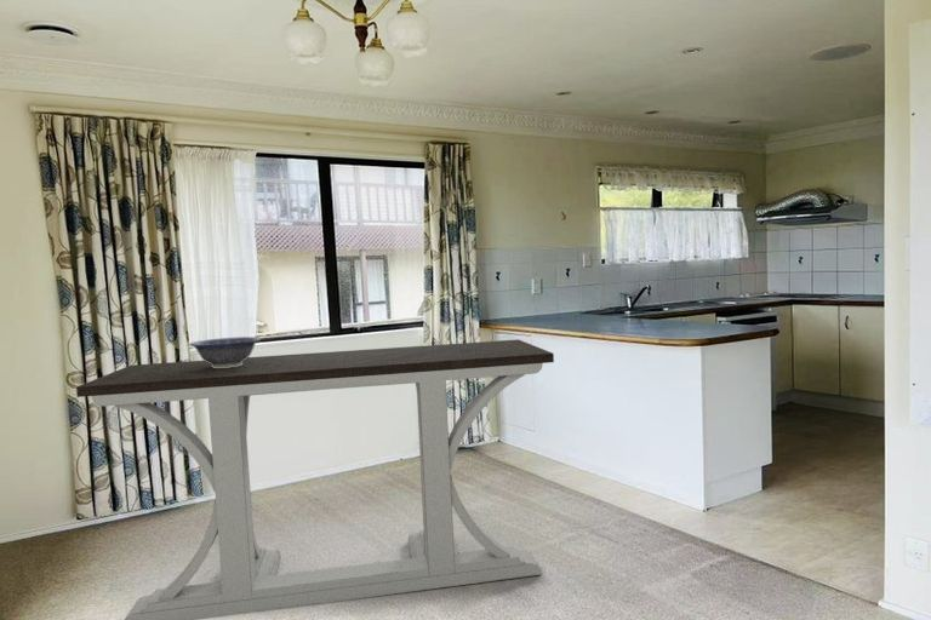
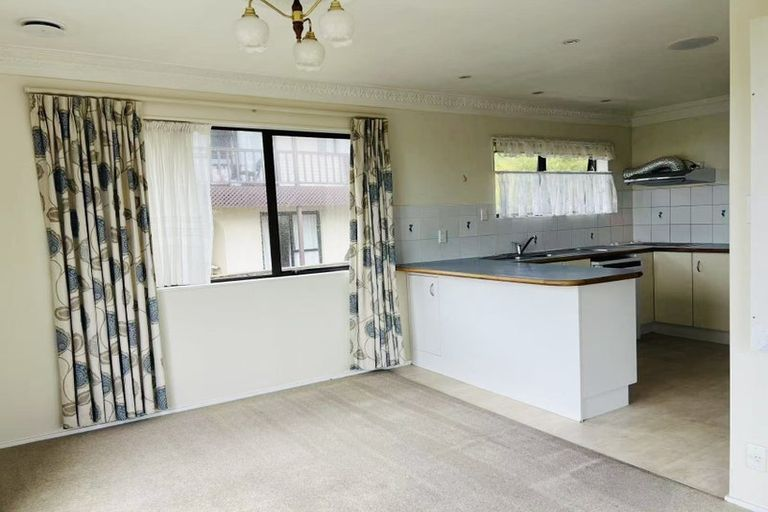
- dining table [75,338,555,620]
- decorative bowl [188,335,262,368]
